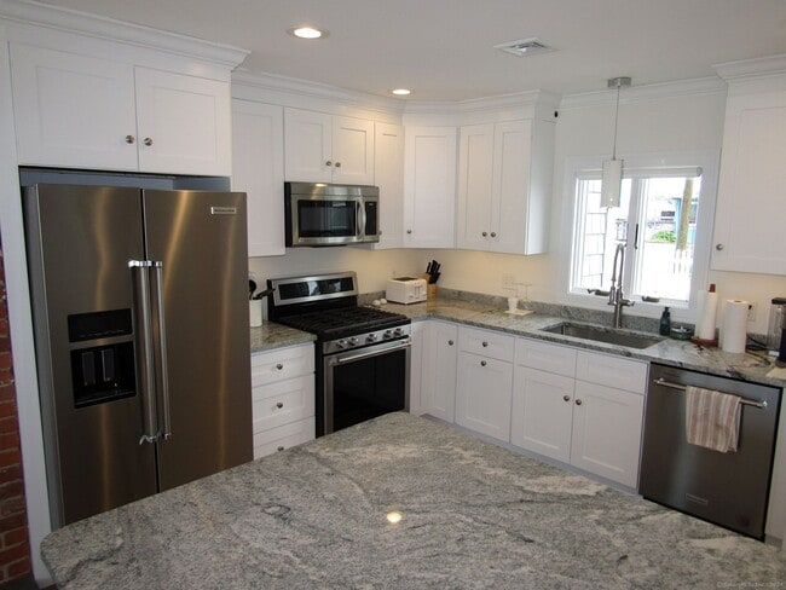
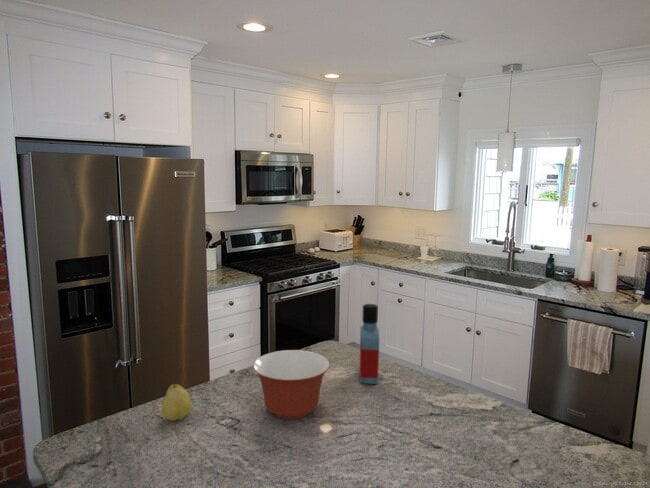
+ bottle [359,303,380,385]
+ mixing bowl [252,349,331,420]
+ fruit [161,383,192,422]
